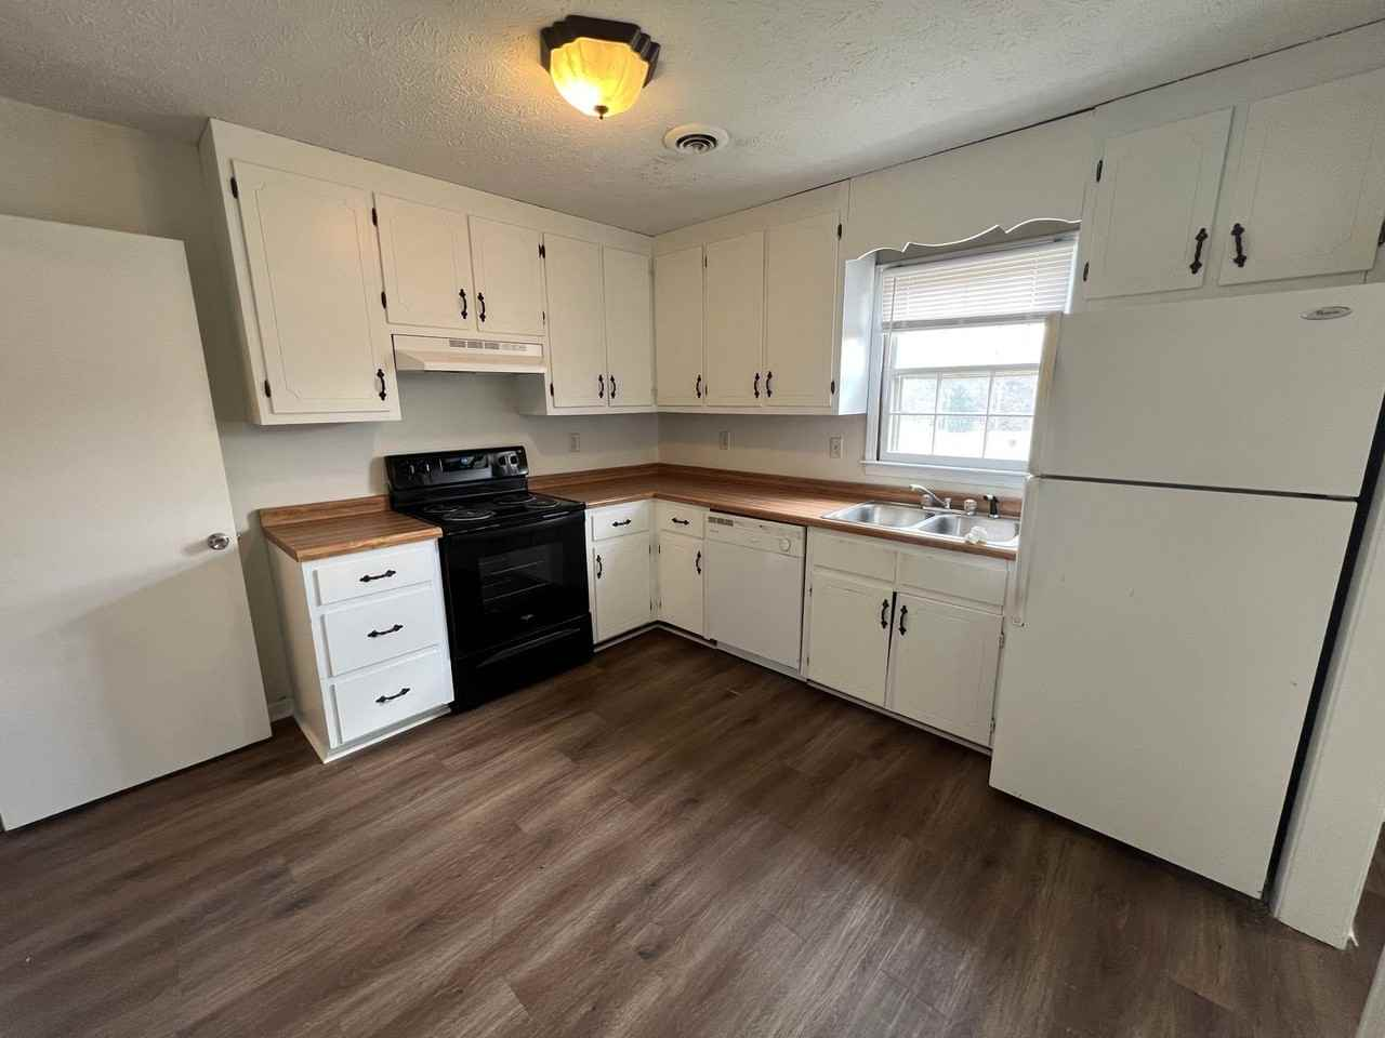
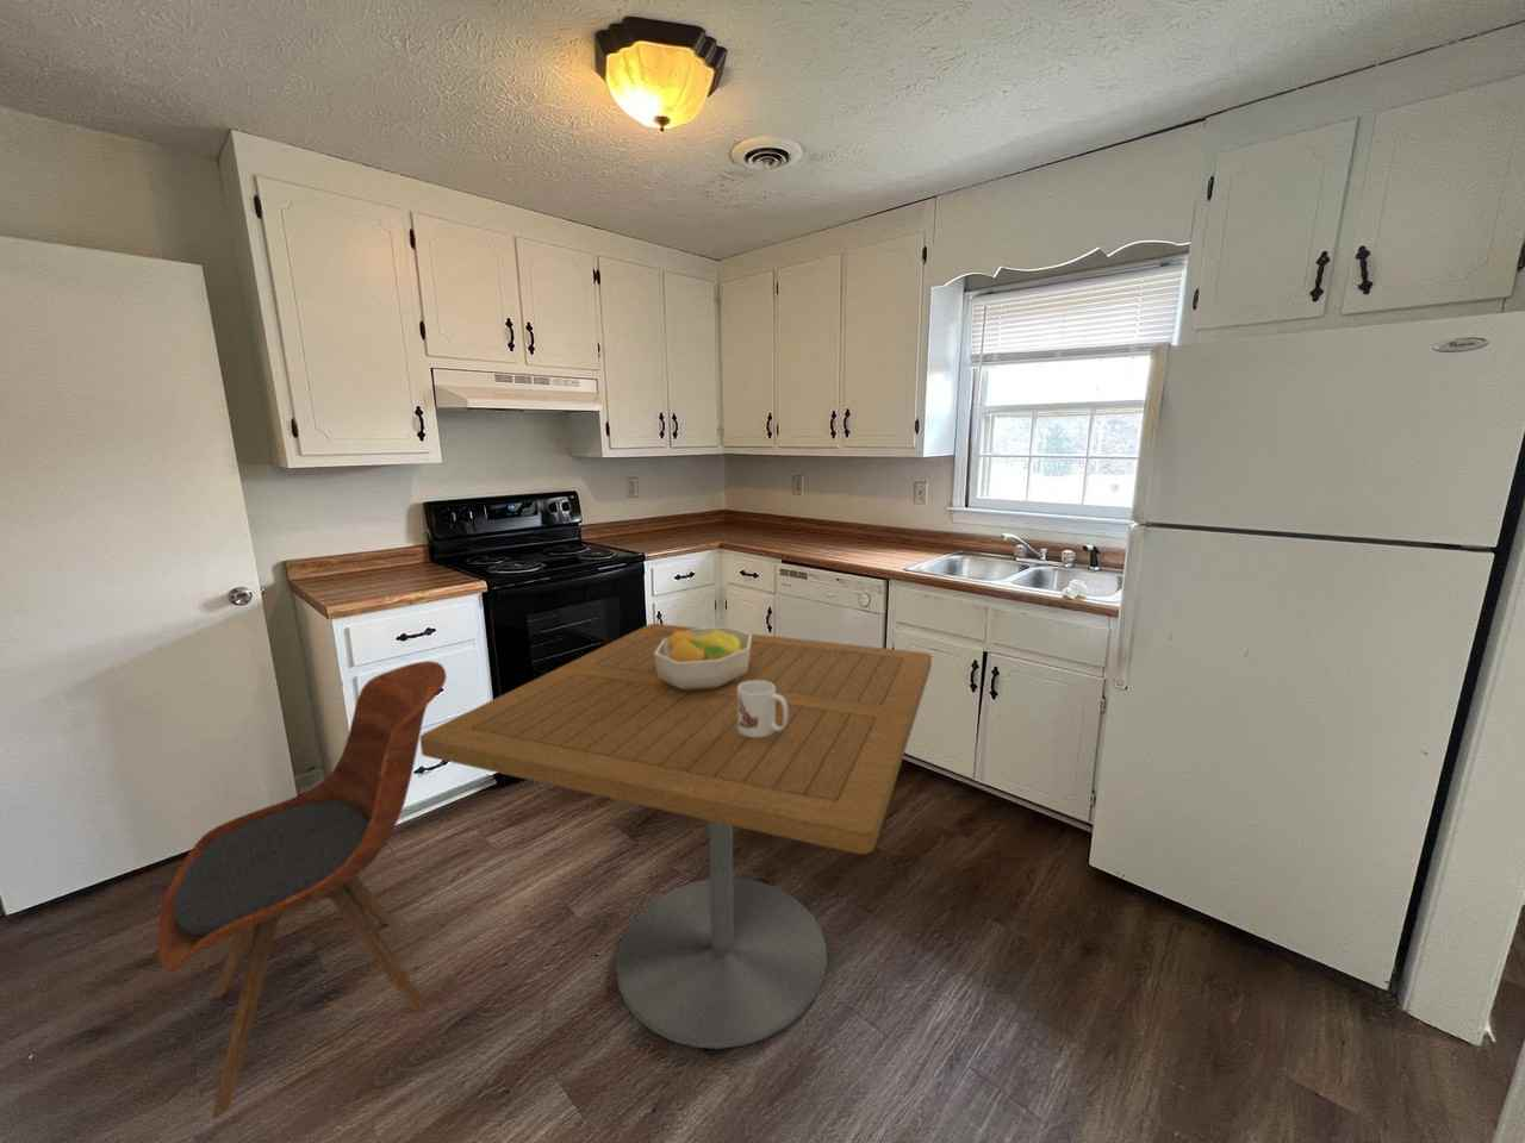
+ dining table [419,623,933,1051]
+ fruit bowl [654,627,752,690]
+ dining chair [156,659,448,1120]
+ mug [737,681,788,737]
